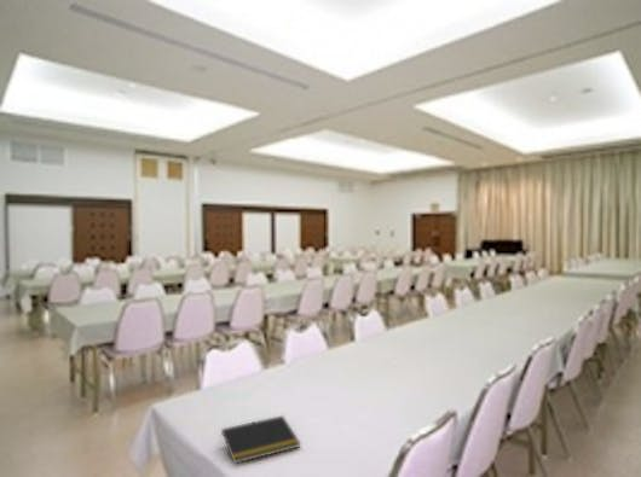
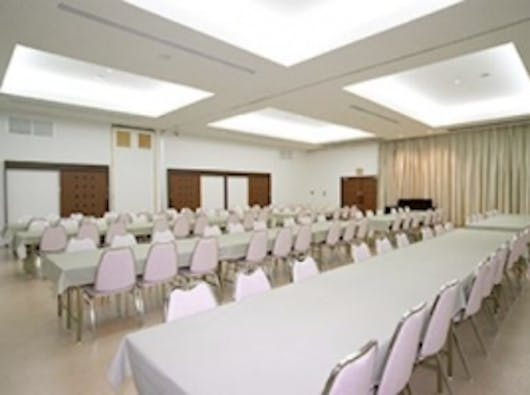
- notepad [219,414,301,465]
